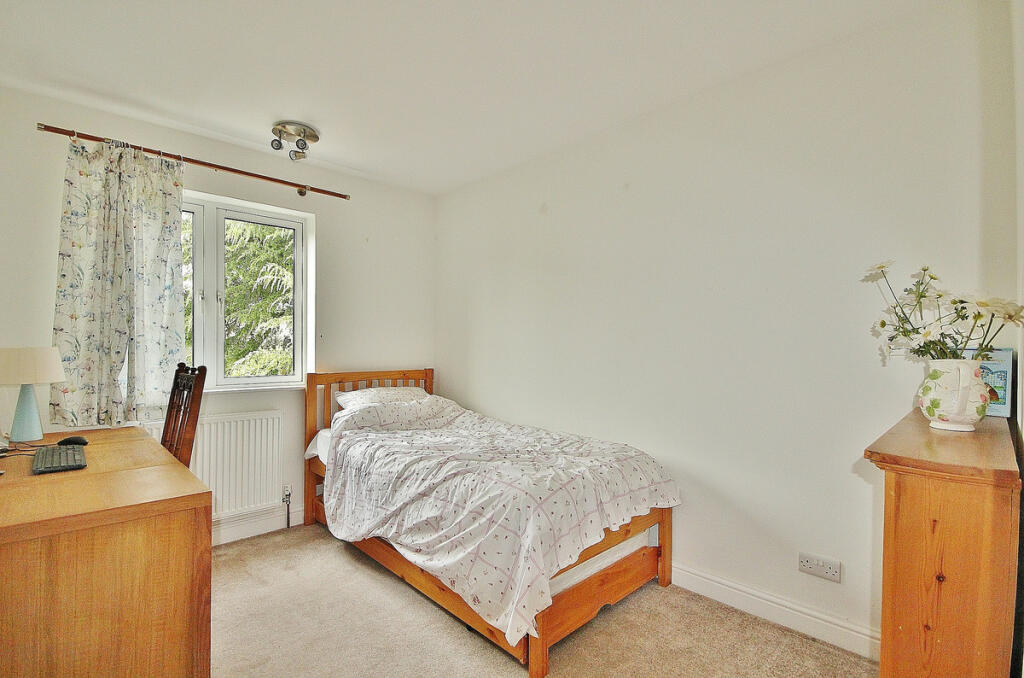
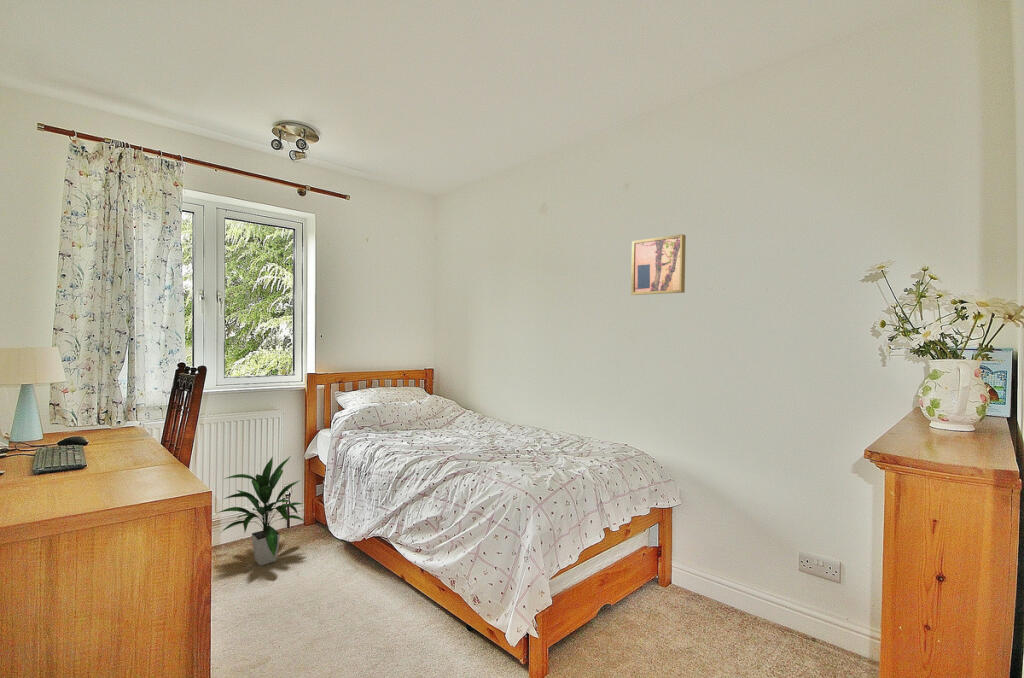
+ wall art [630,233,687,296]
+ indoor plant [216,455,306,567]
